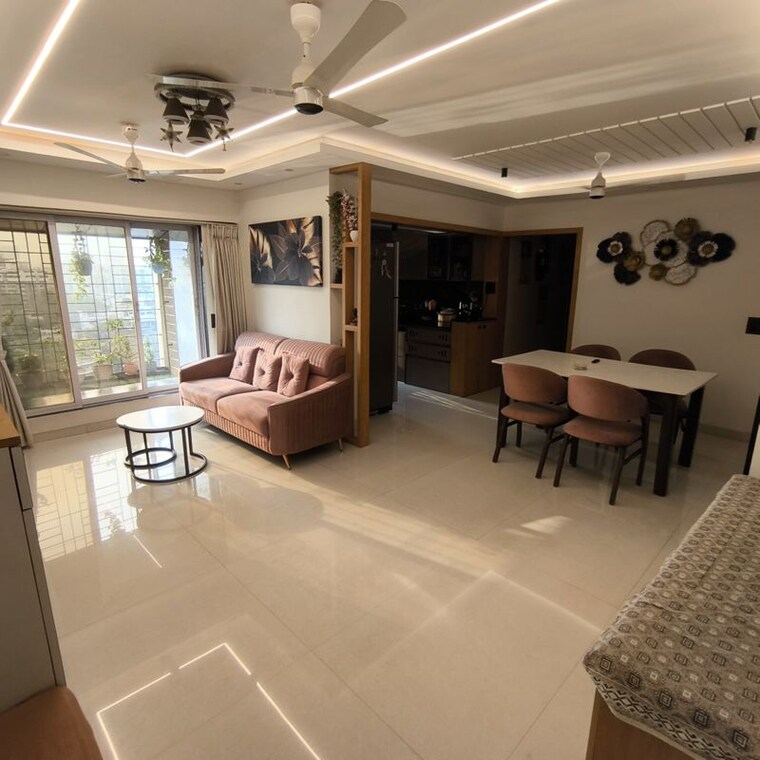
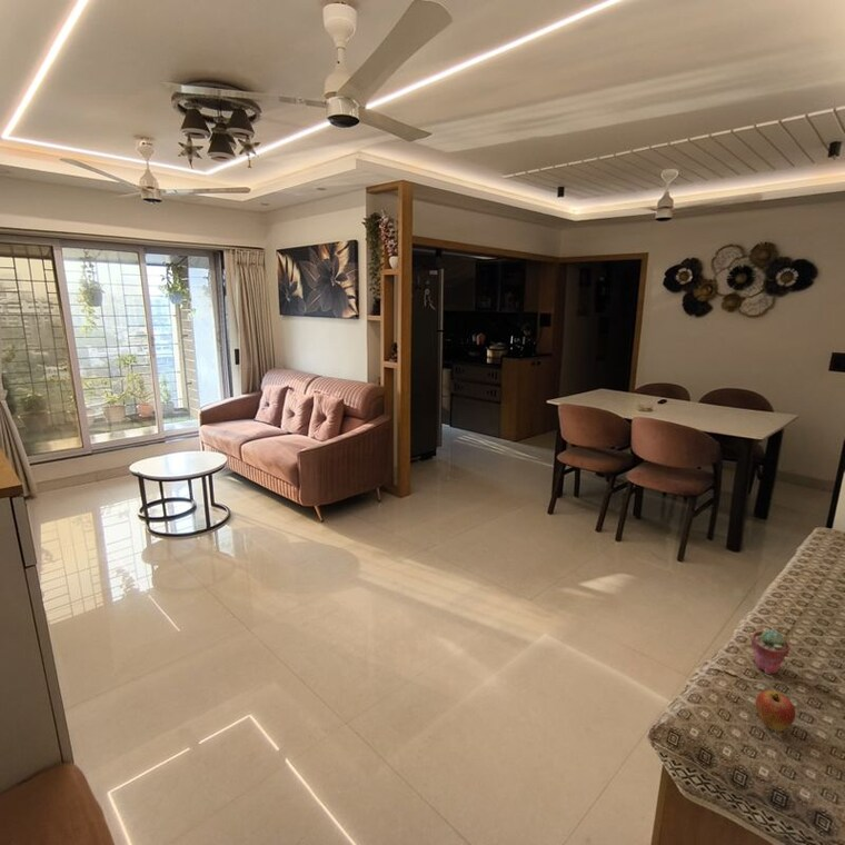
+ potted succulent [750,628,792,675]
+ apple [755,689,796,733]
